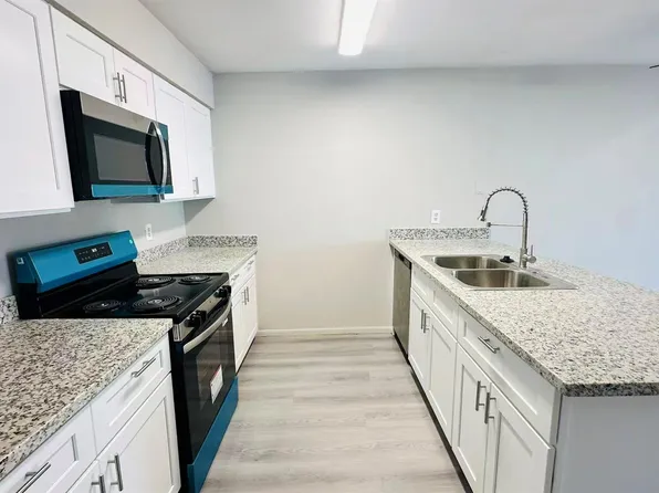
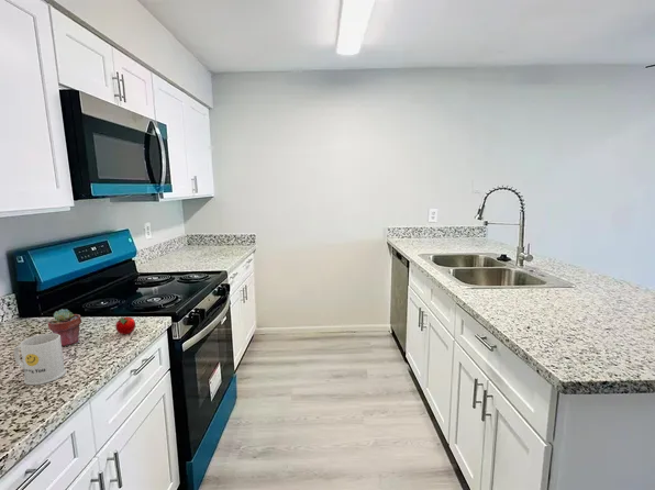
+ apple [114,316,136,336]
+ mug [13,333,67,386]
+ potted succulent [46,308,82,347]
